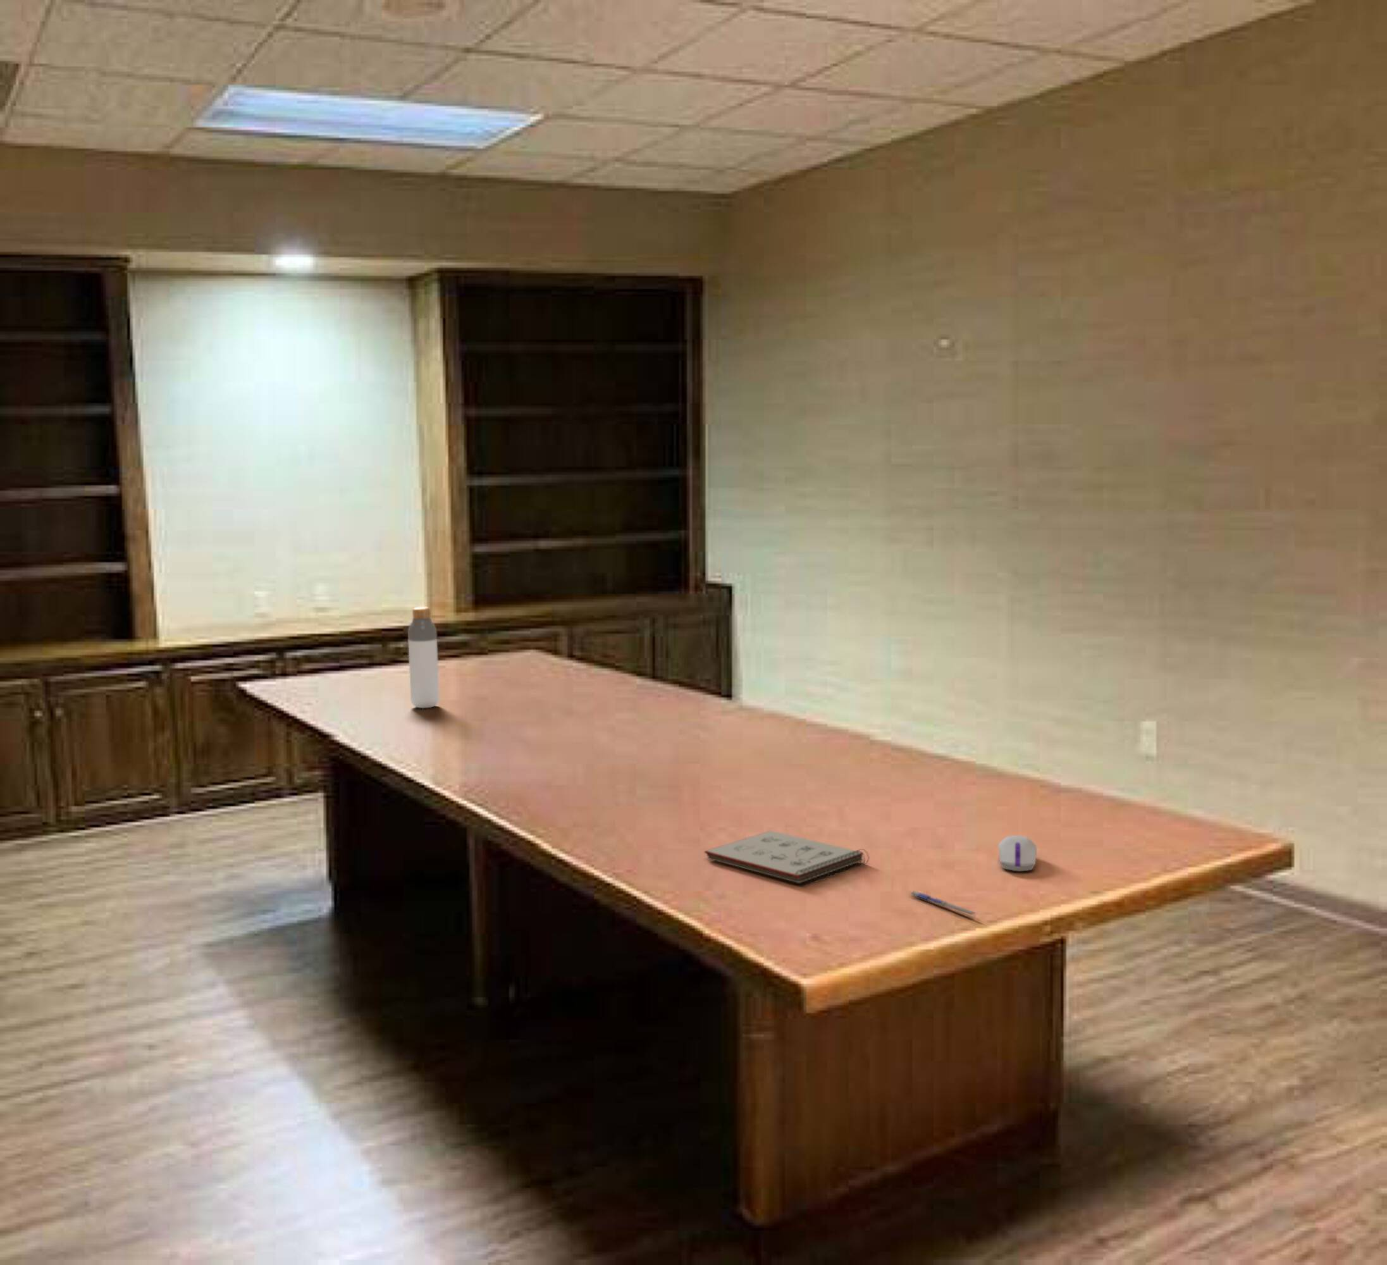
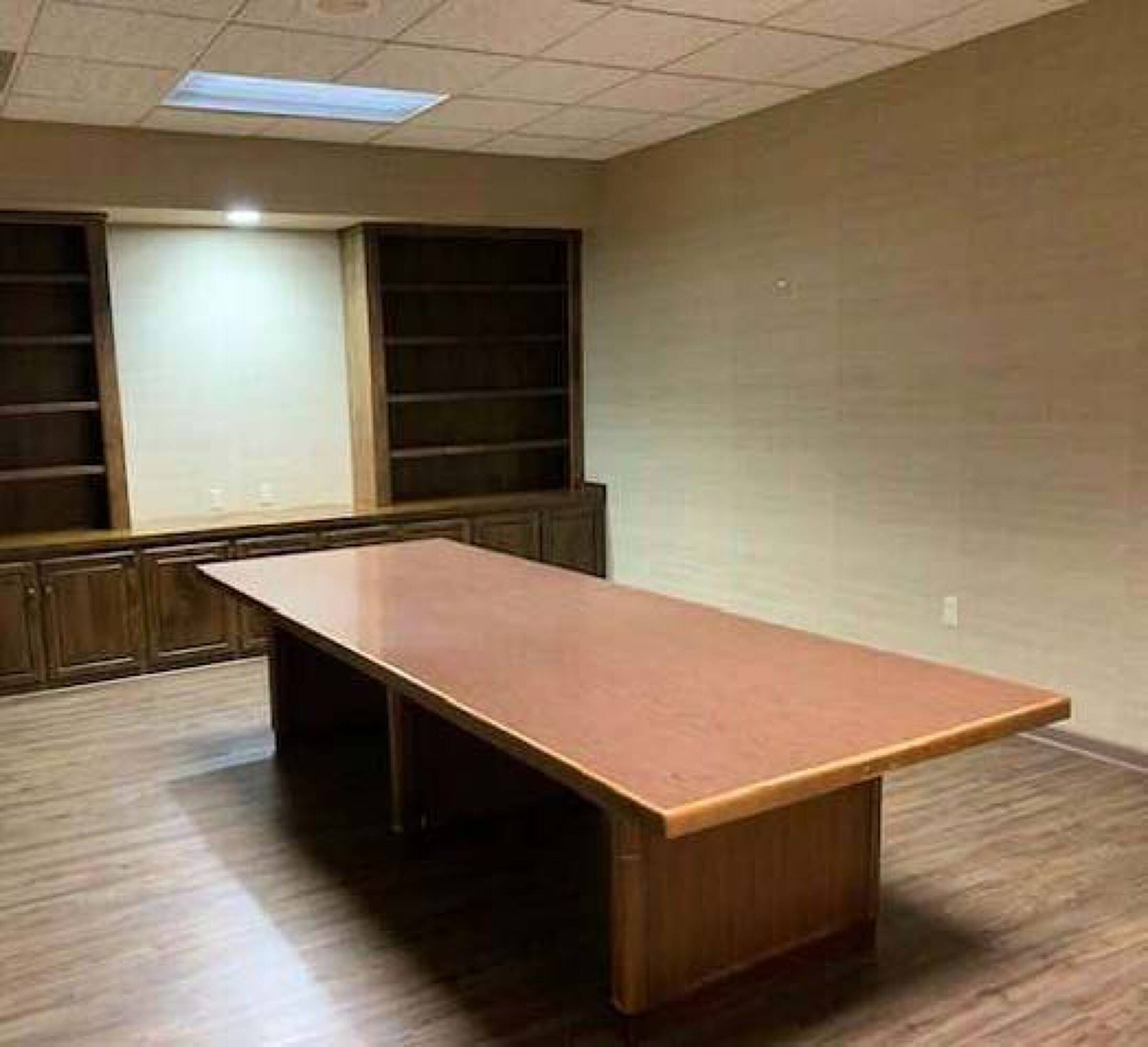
- notepad [704,830,870,887]
- bottle [407,607,440,709]
- computer mouse [998,835,1038,871]
- pen [909,890,977,917]
